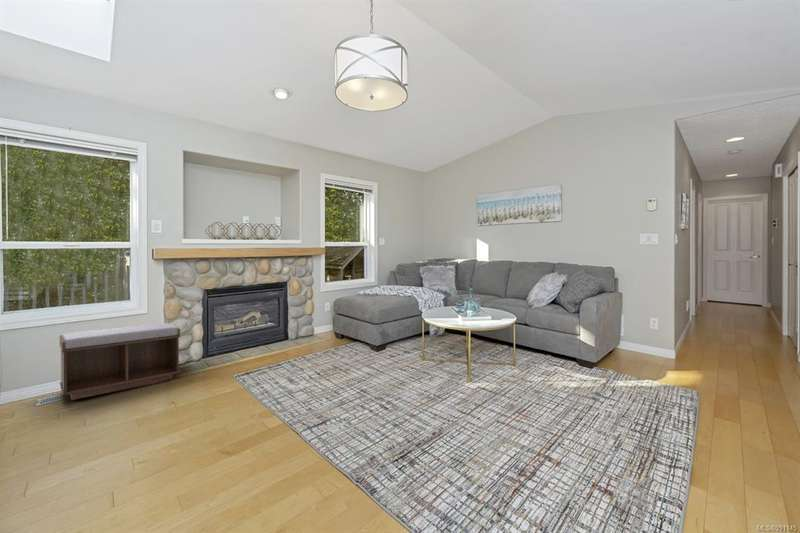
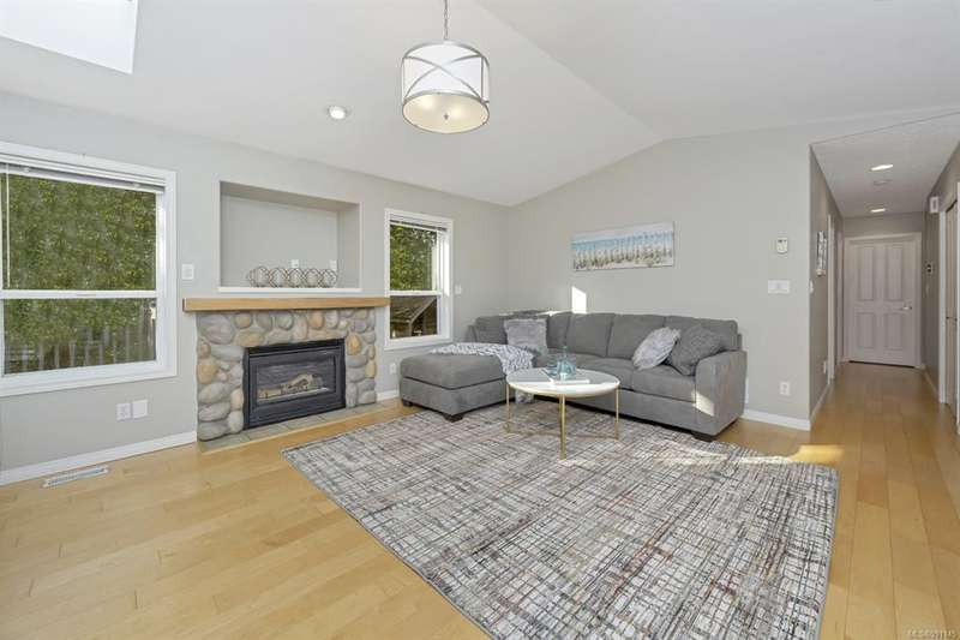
- bench [59,322,181,401]
